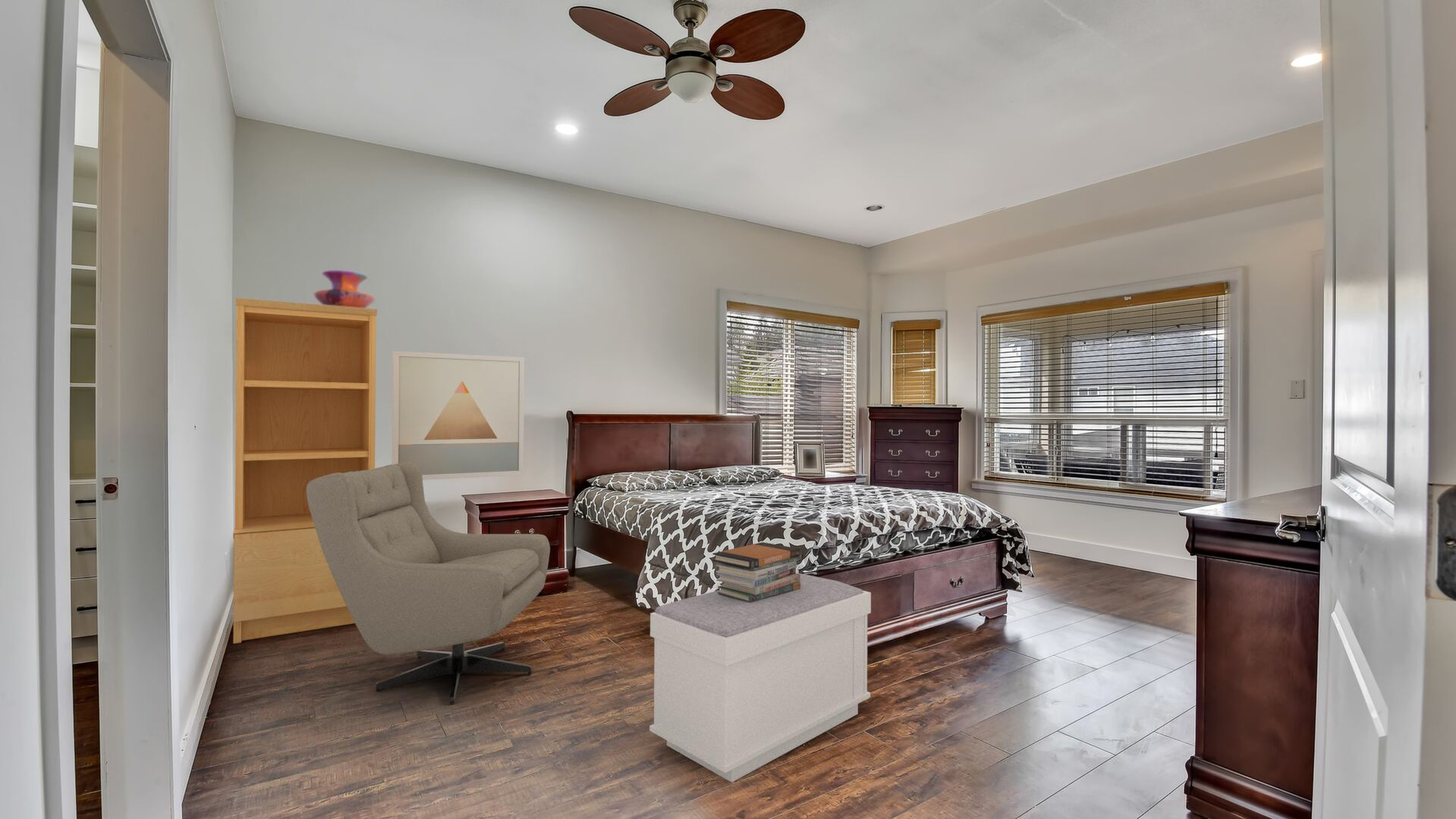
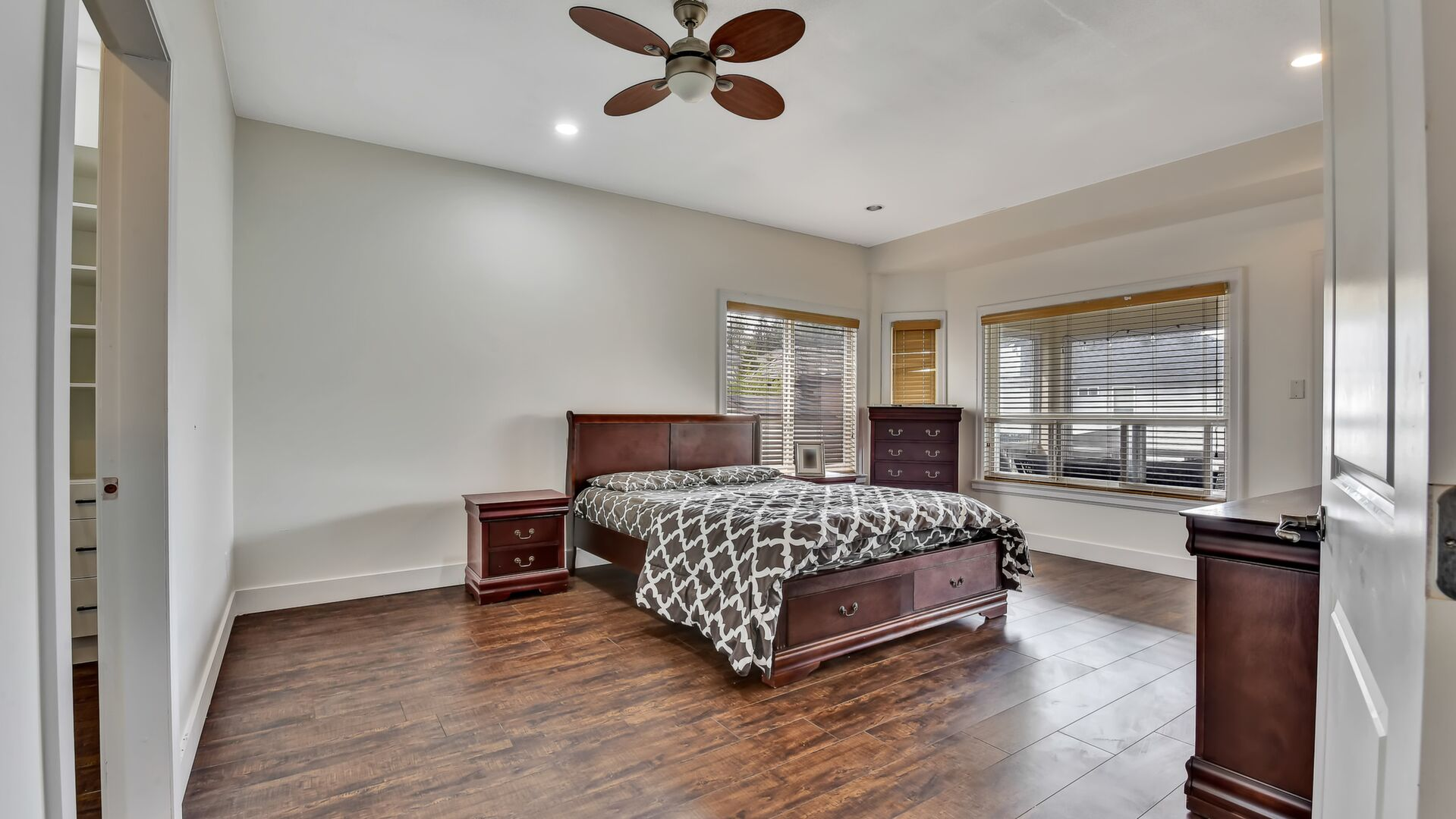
- decorative vase [313,269,376,309]
- bookcase [232,297,378,644]
- armchair [307,462,551,705]
- book stack [712,541,802,603]
- wall art [391,350,525,481]
- bench [649,572,872,783]
